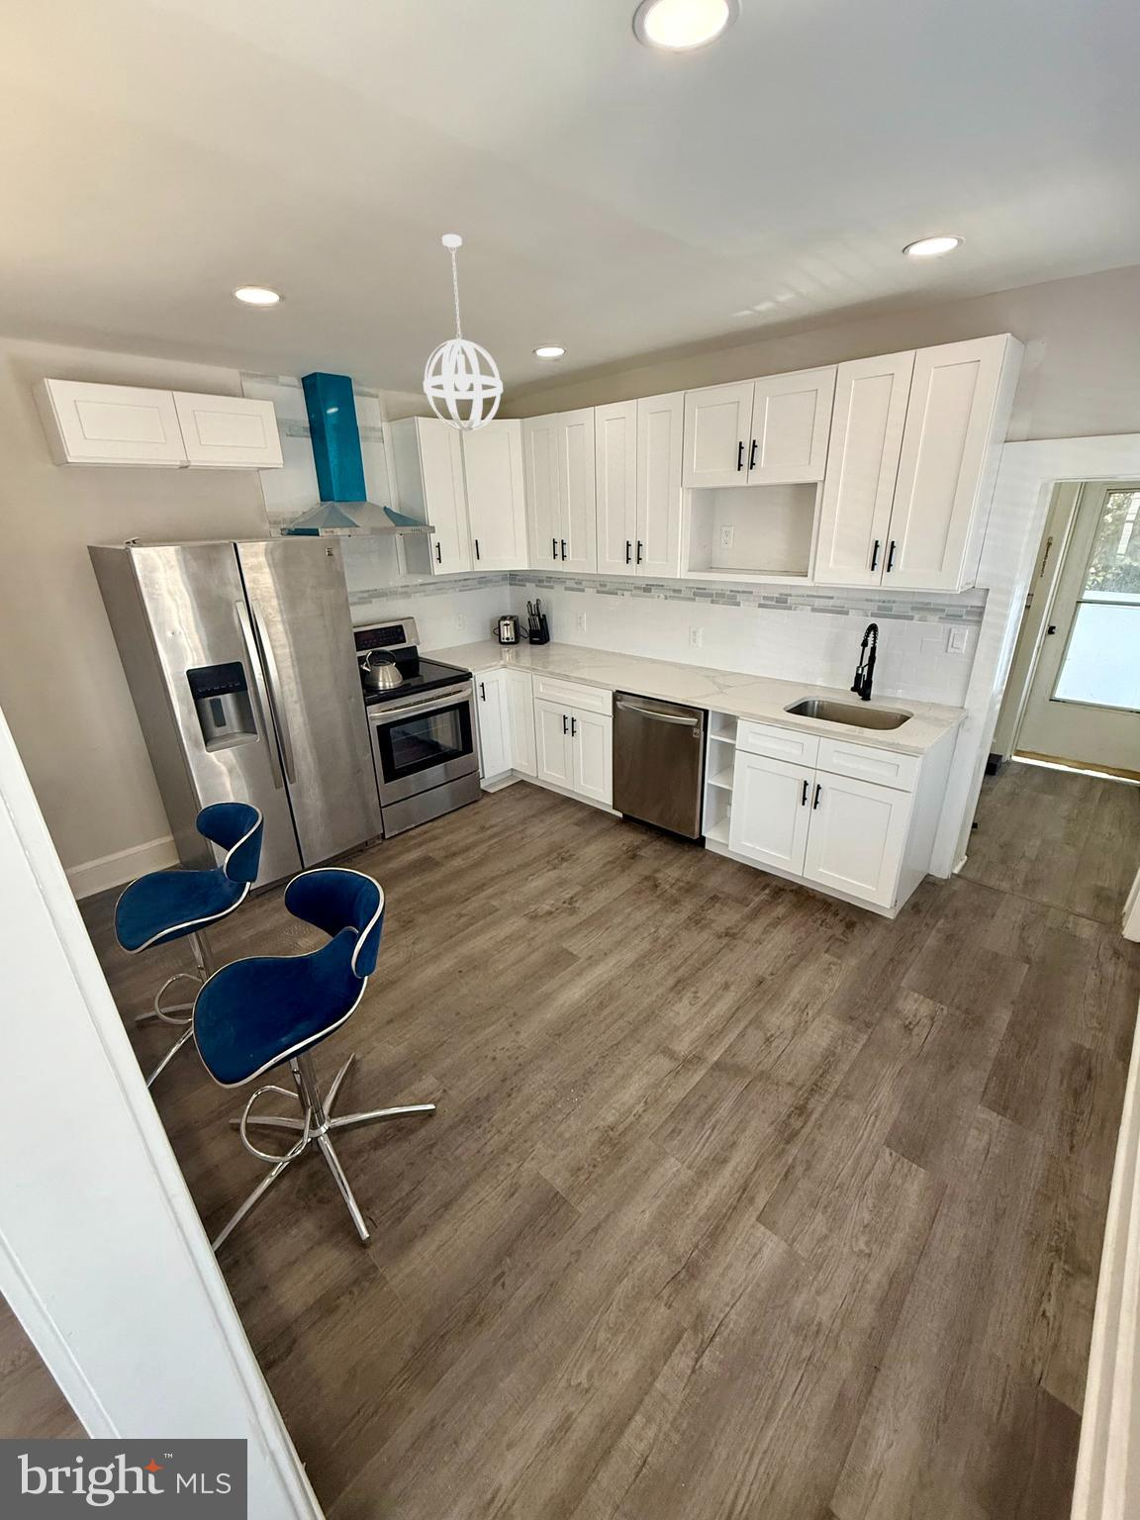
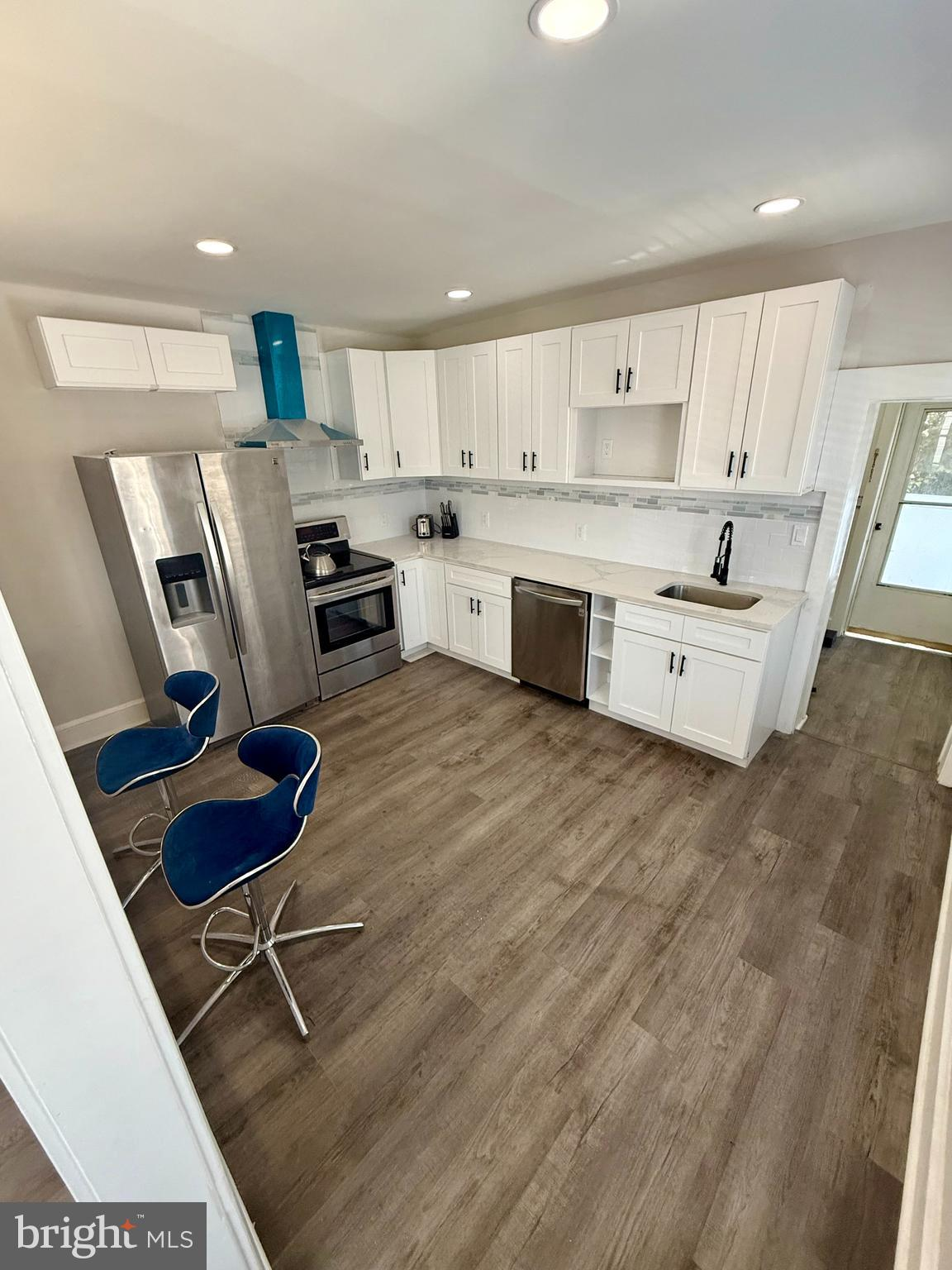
- pendant light [423,233,504,433]
